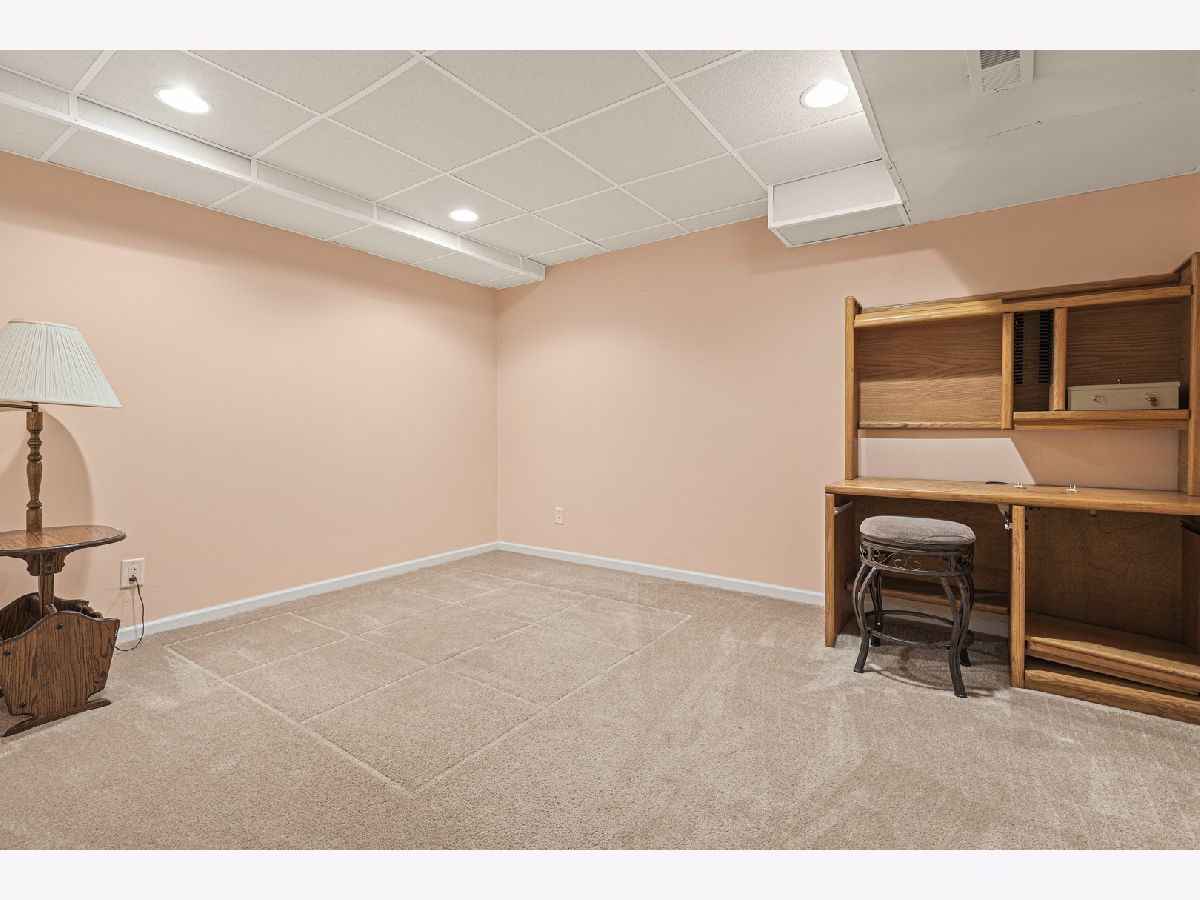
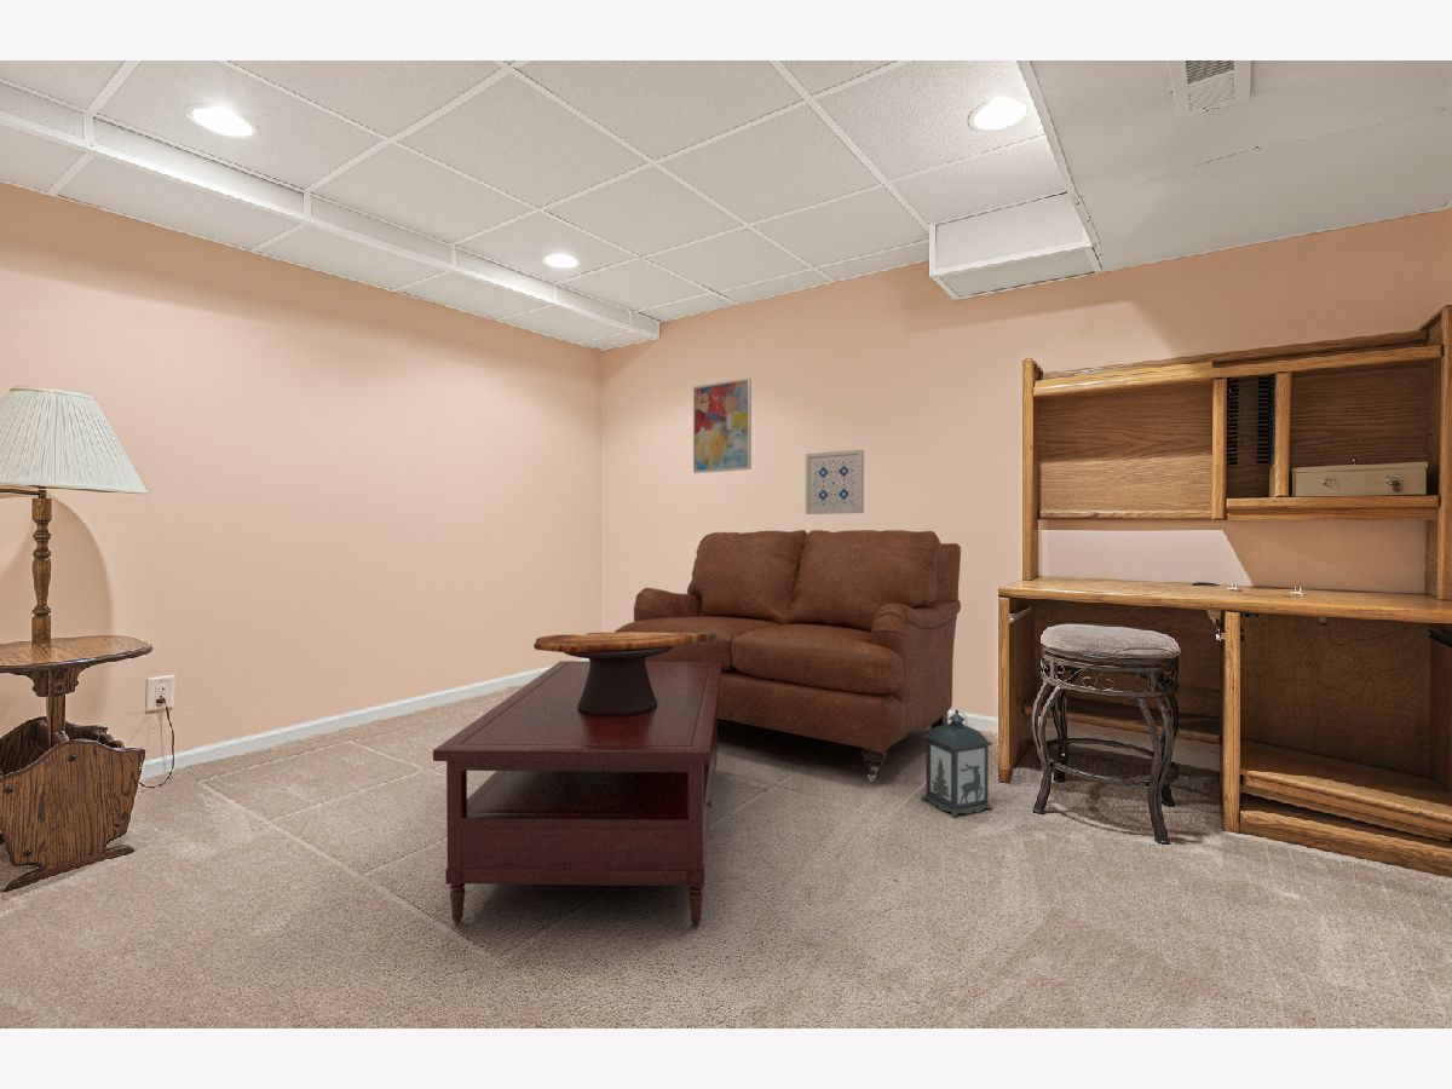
+ coffee table [432,659,722,927]
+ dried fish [532,632,716,716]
+ sofa [613,529,962,783]
+ wall art [692,376,753,474]
+ lantern [921,709,993,818]
+ wall art [805,448,865,515]
